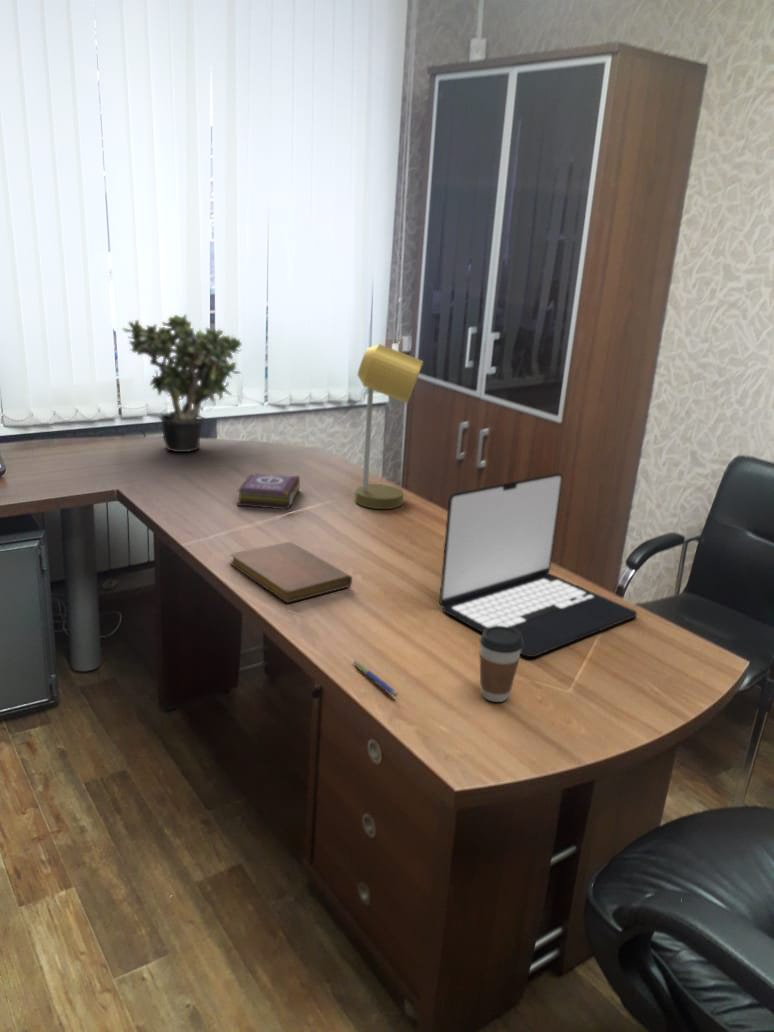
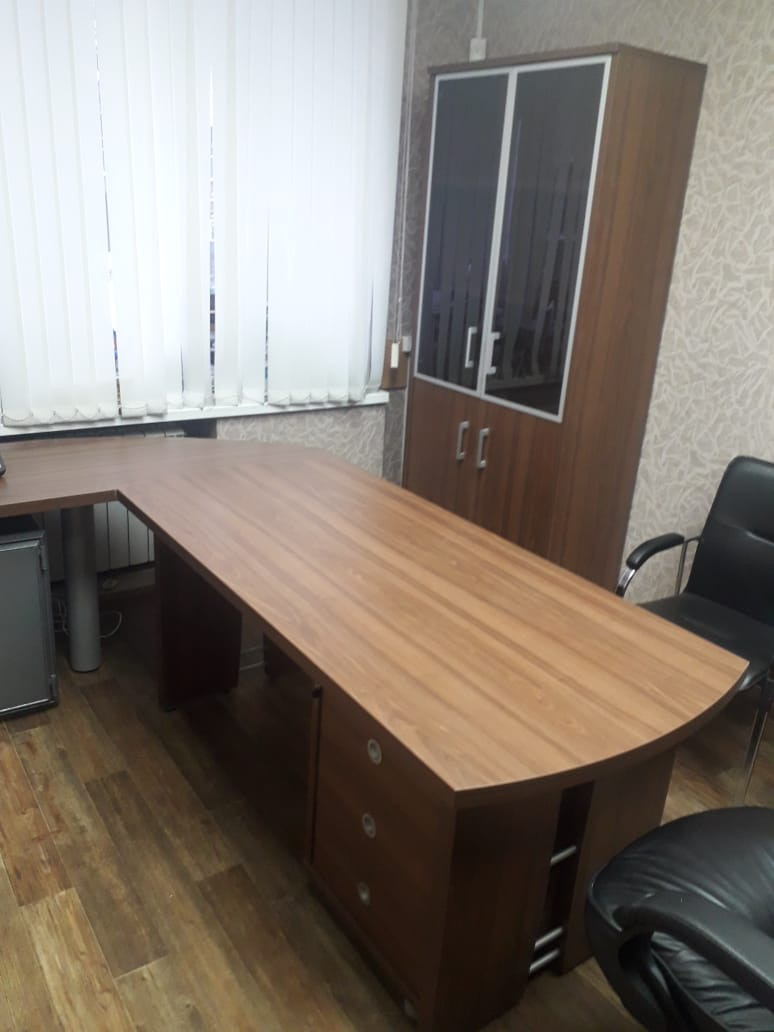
- coffee cup [479,625,523,703]
- book [236,473,301,510]
- laptop [438,472,638,658]
- pen [352,660,399,698]
- notebook [229,541,353,604]
- desk lamp [354,343,424,510]
- potted plant [122,313,242,453]
